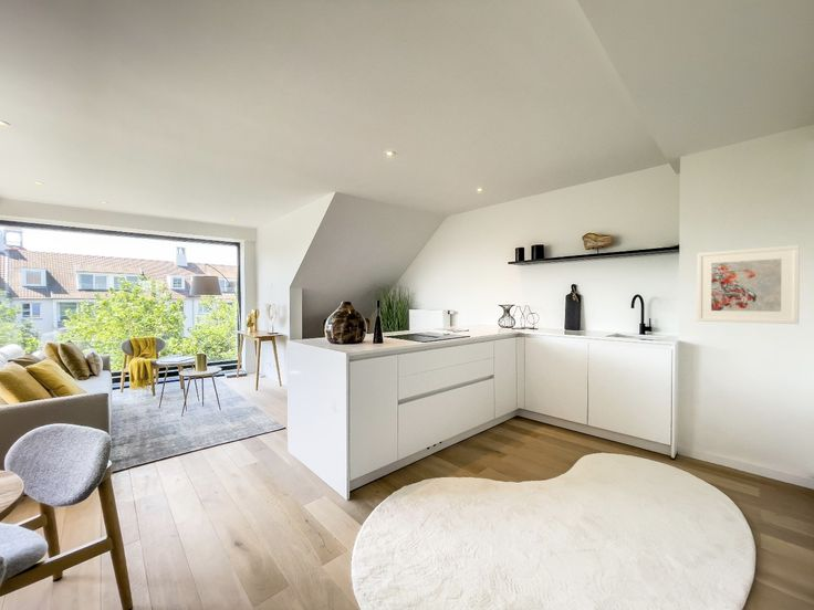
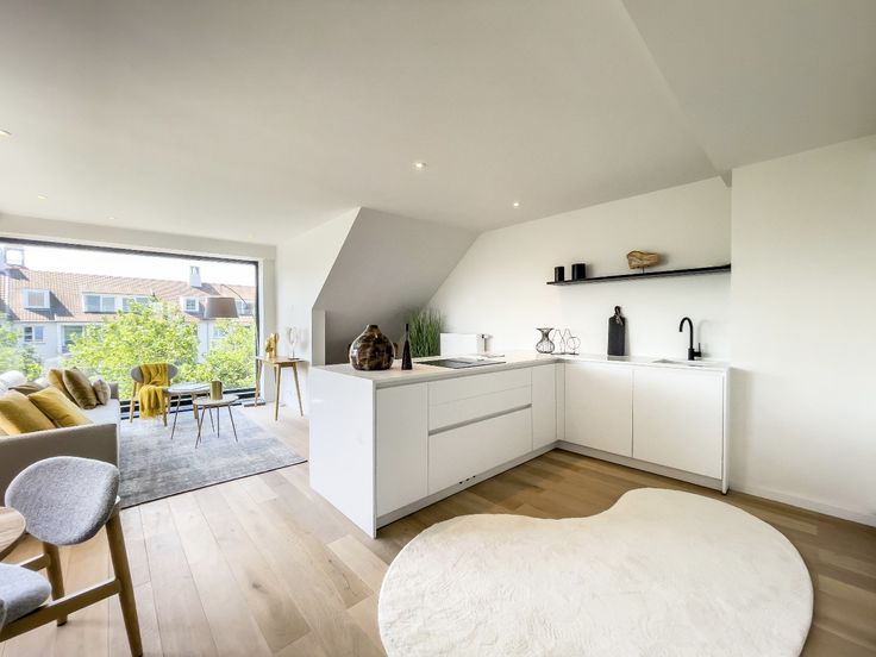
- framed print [696,244,801,325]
